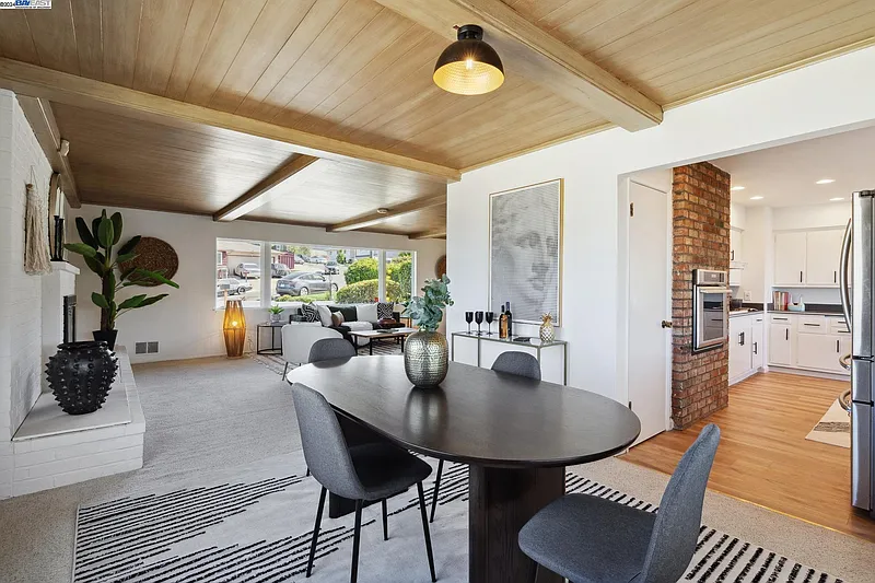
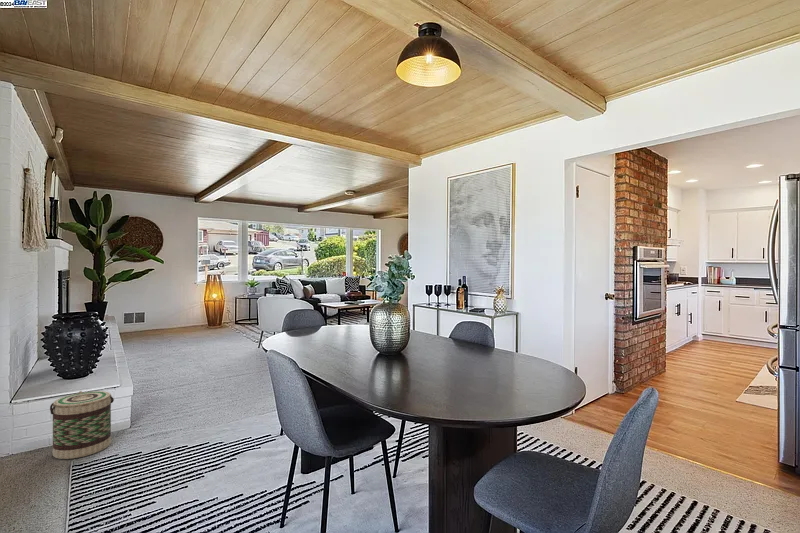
+ basket [49,390,115,460]
